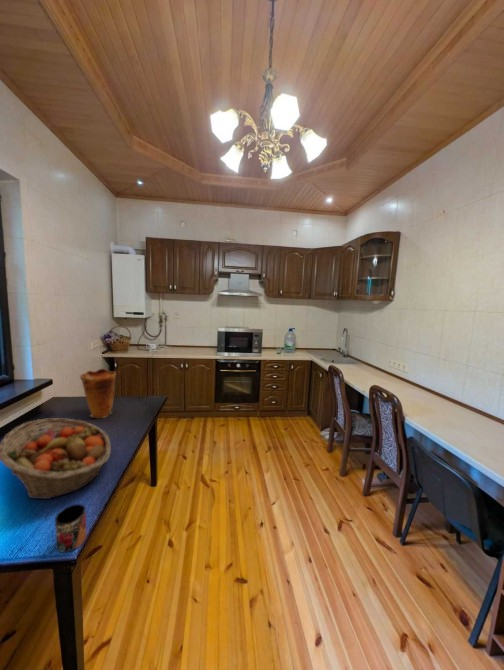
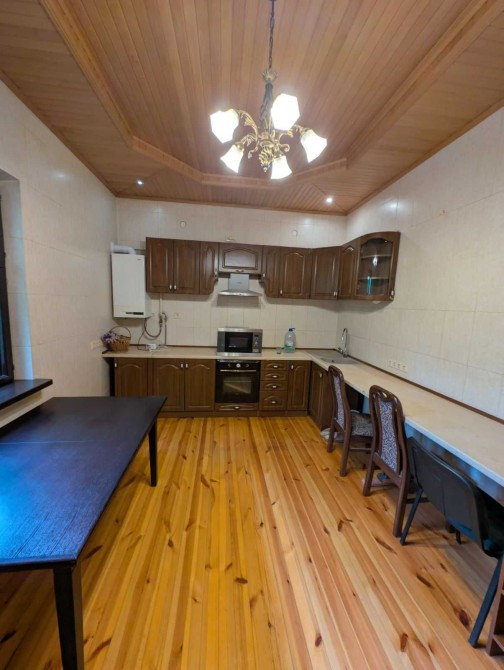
- mug [54,503,88,554]
- fruit basket [0,417,112,500]
- vase [79,367,117,419]
